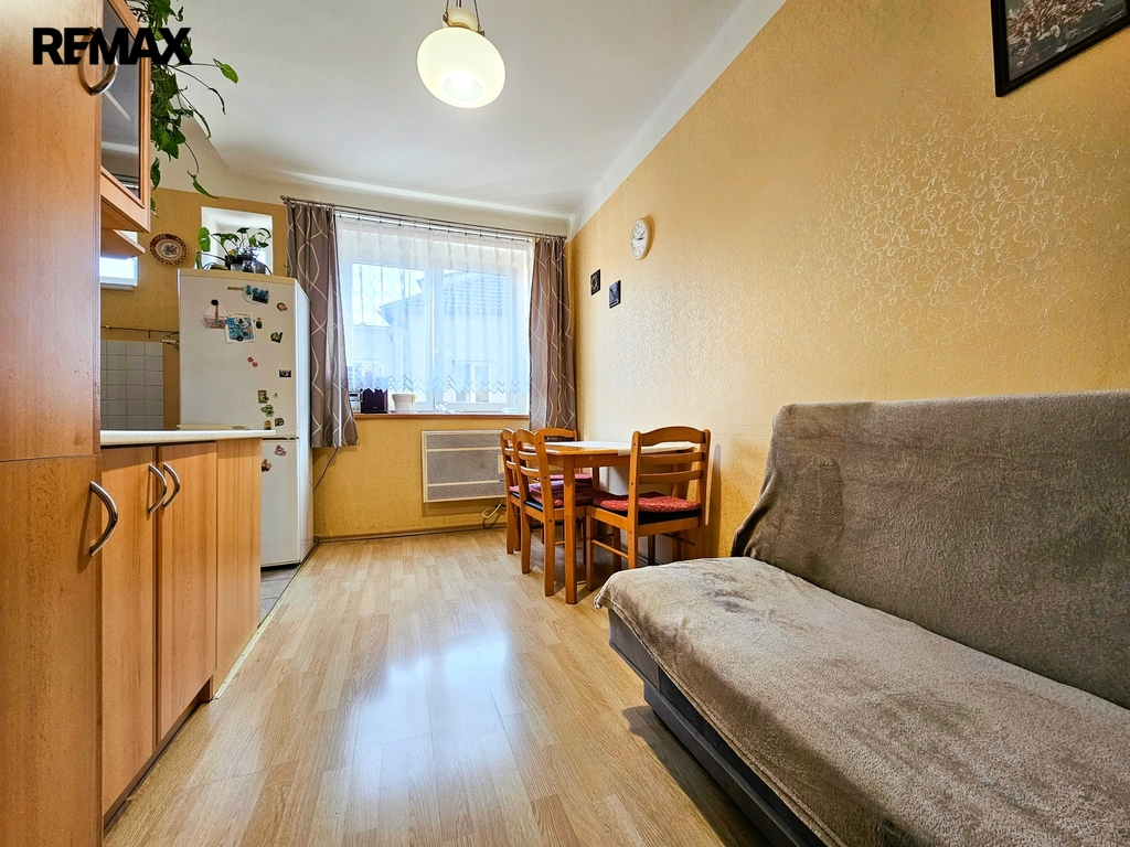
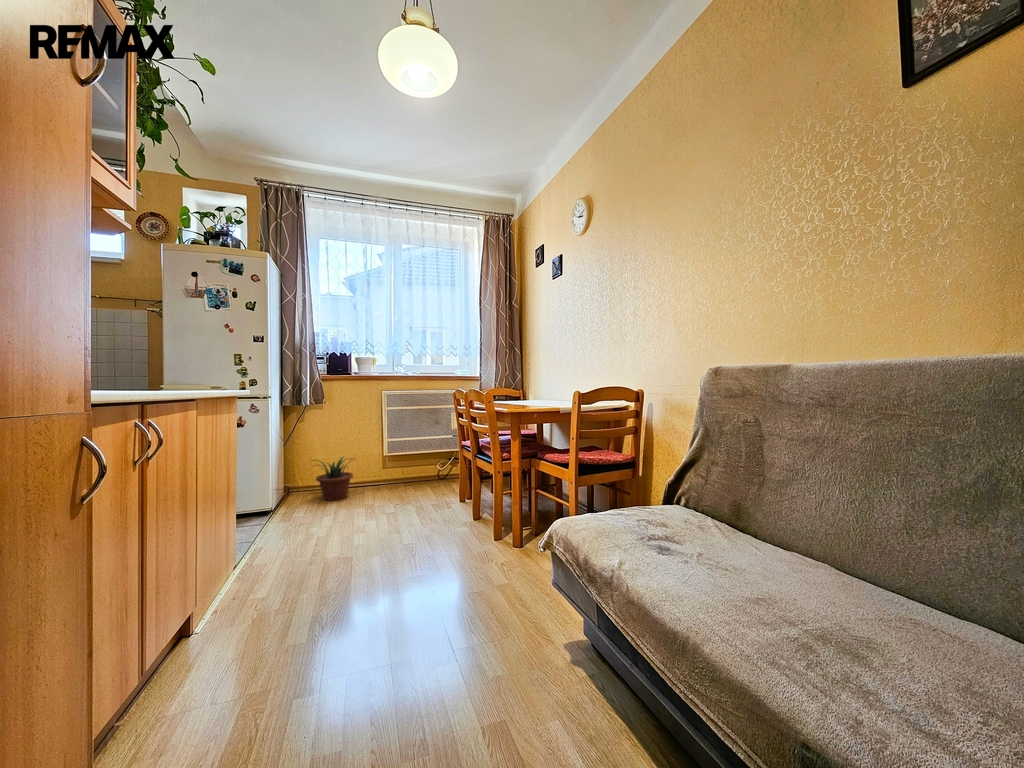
+ potted plant [310,455,358,502]
